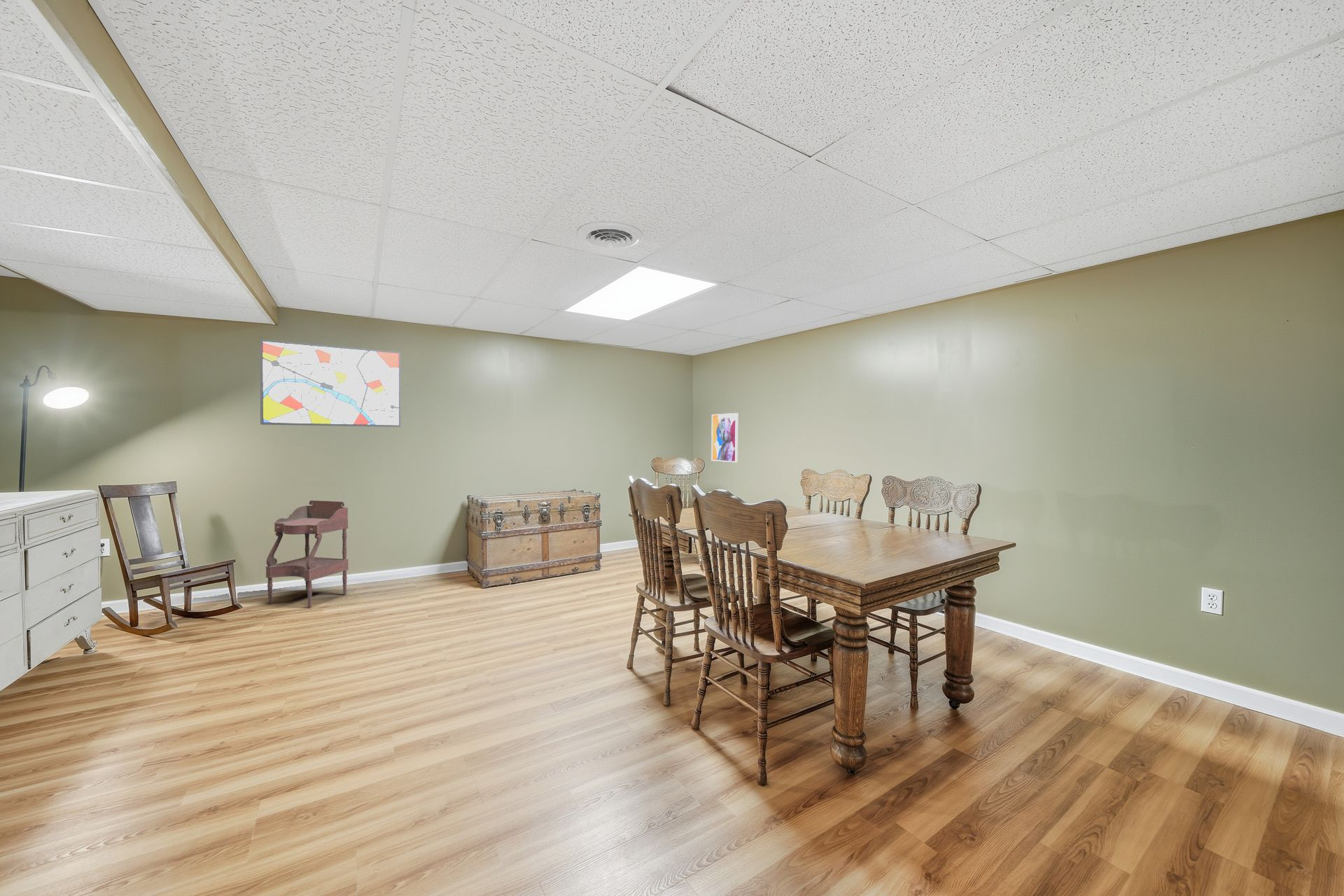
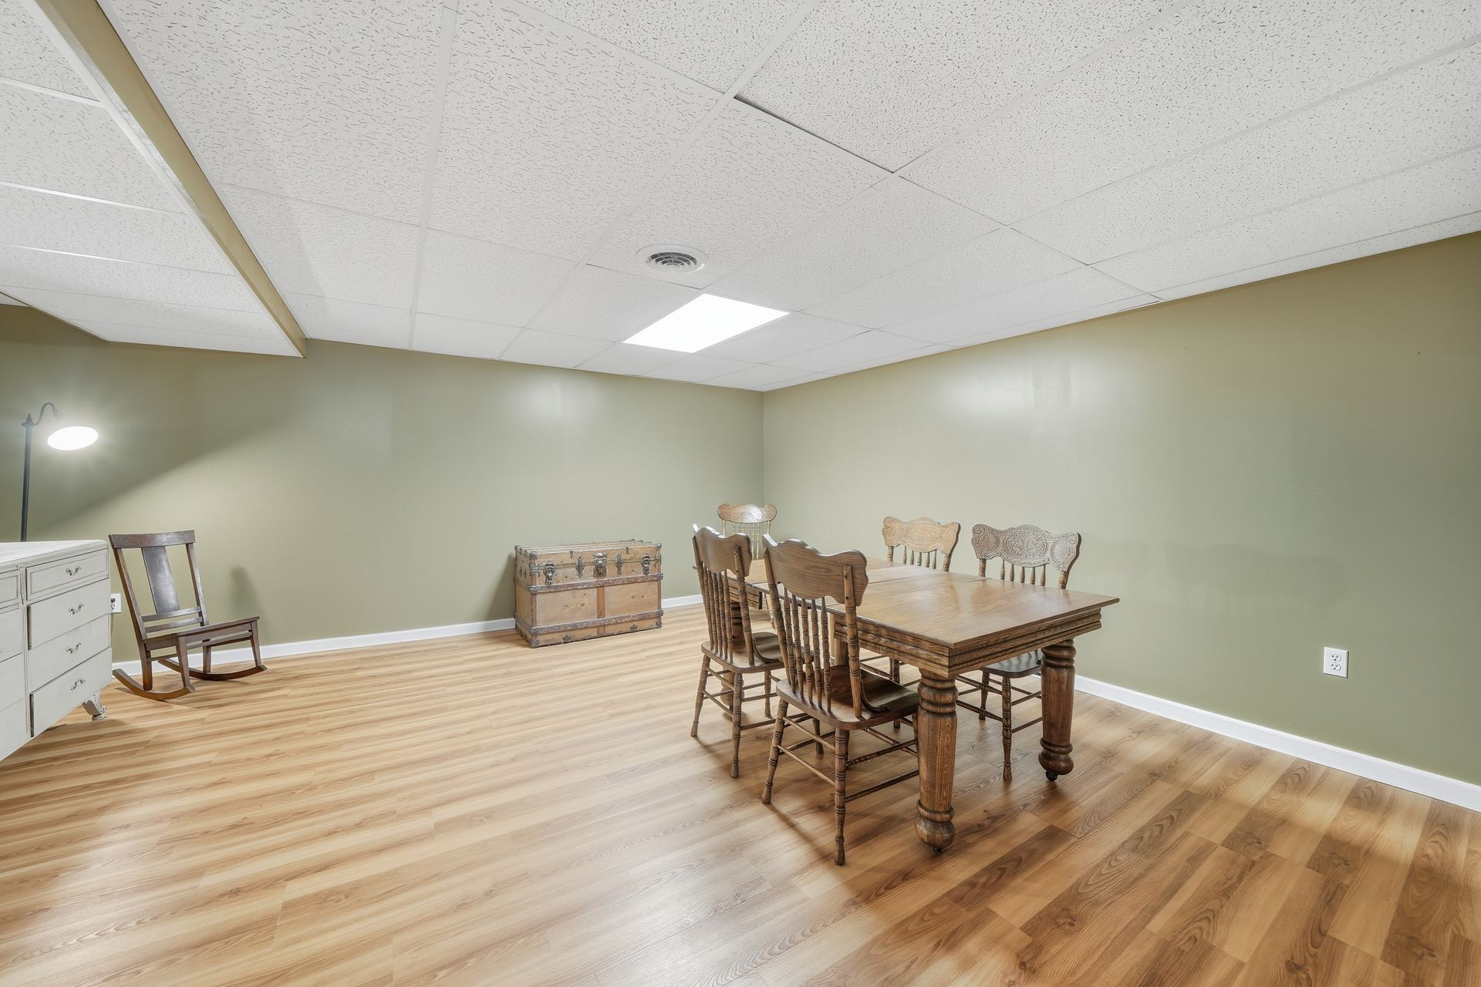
- wall art [259,339,401,428]
- wall art [710,412,738,463]
- side table [265,500,349,608]
